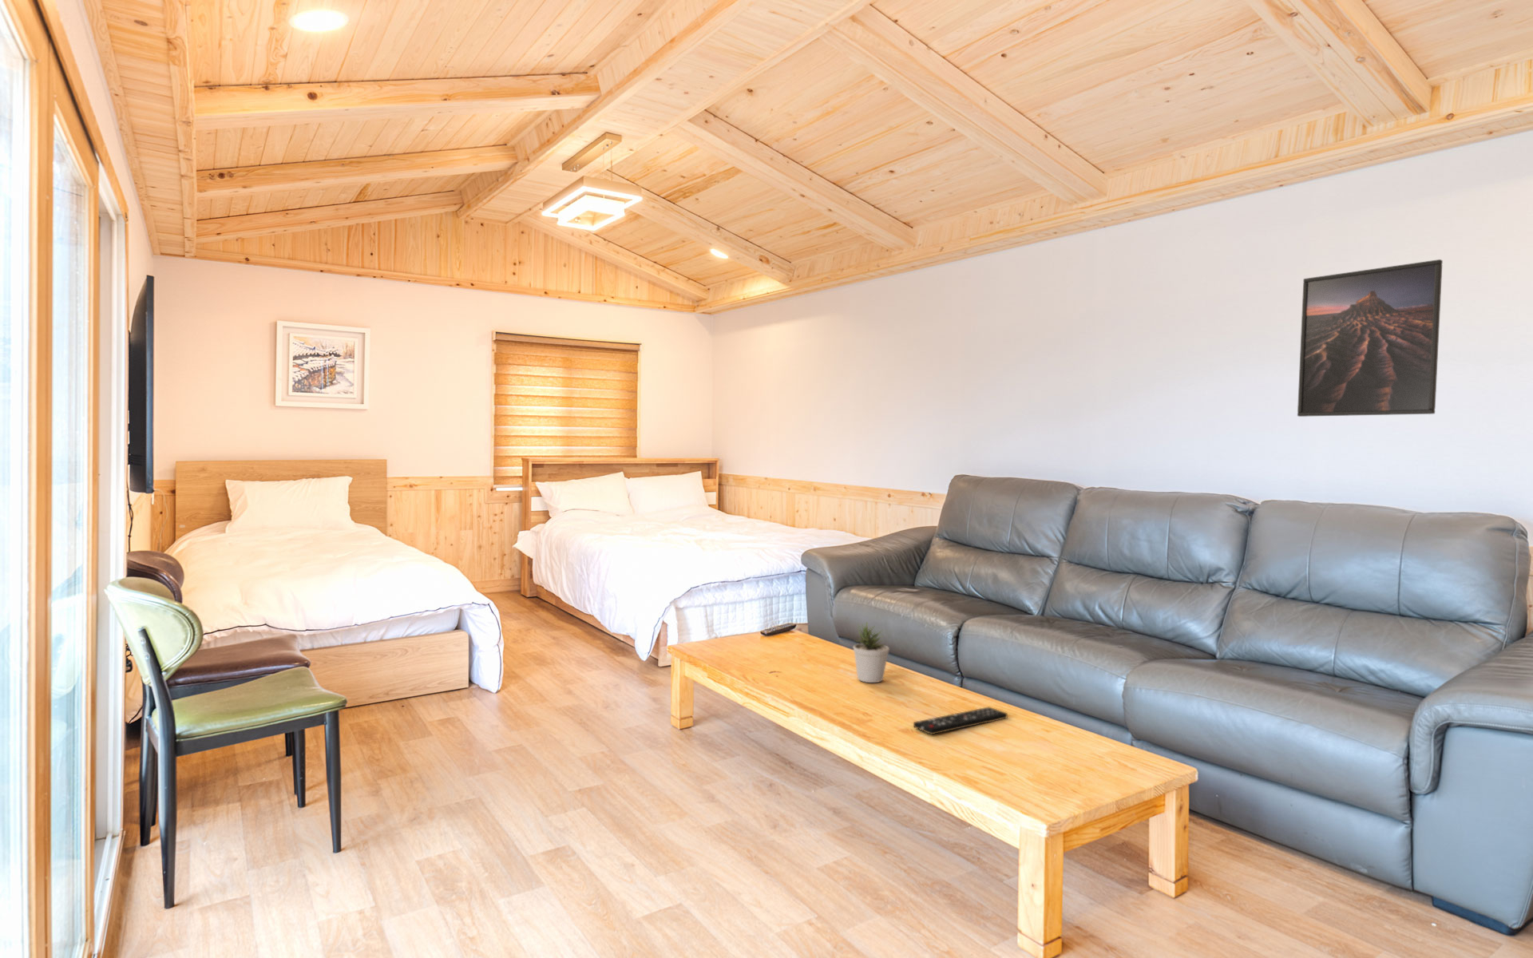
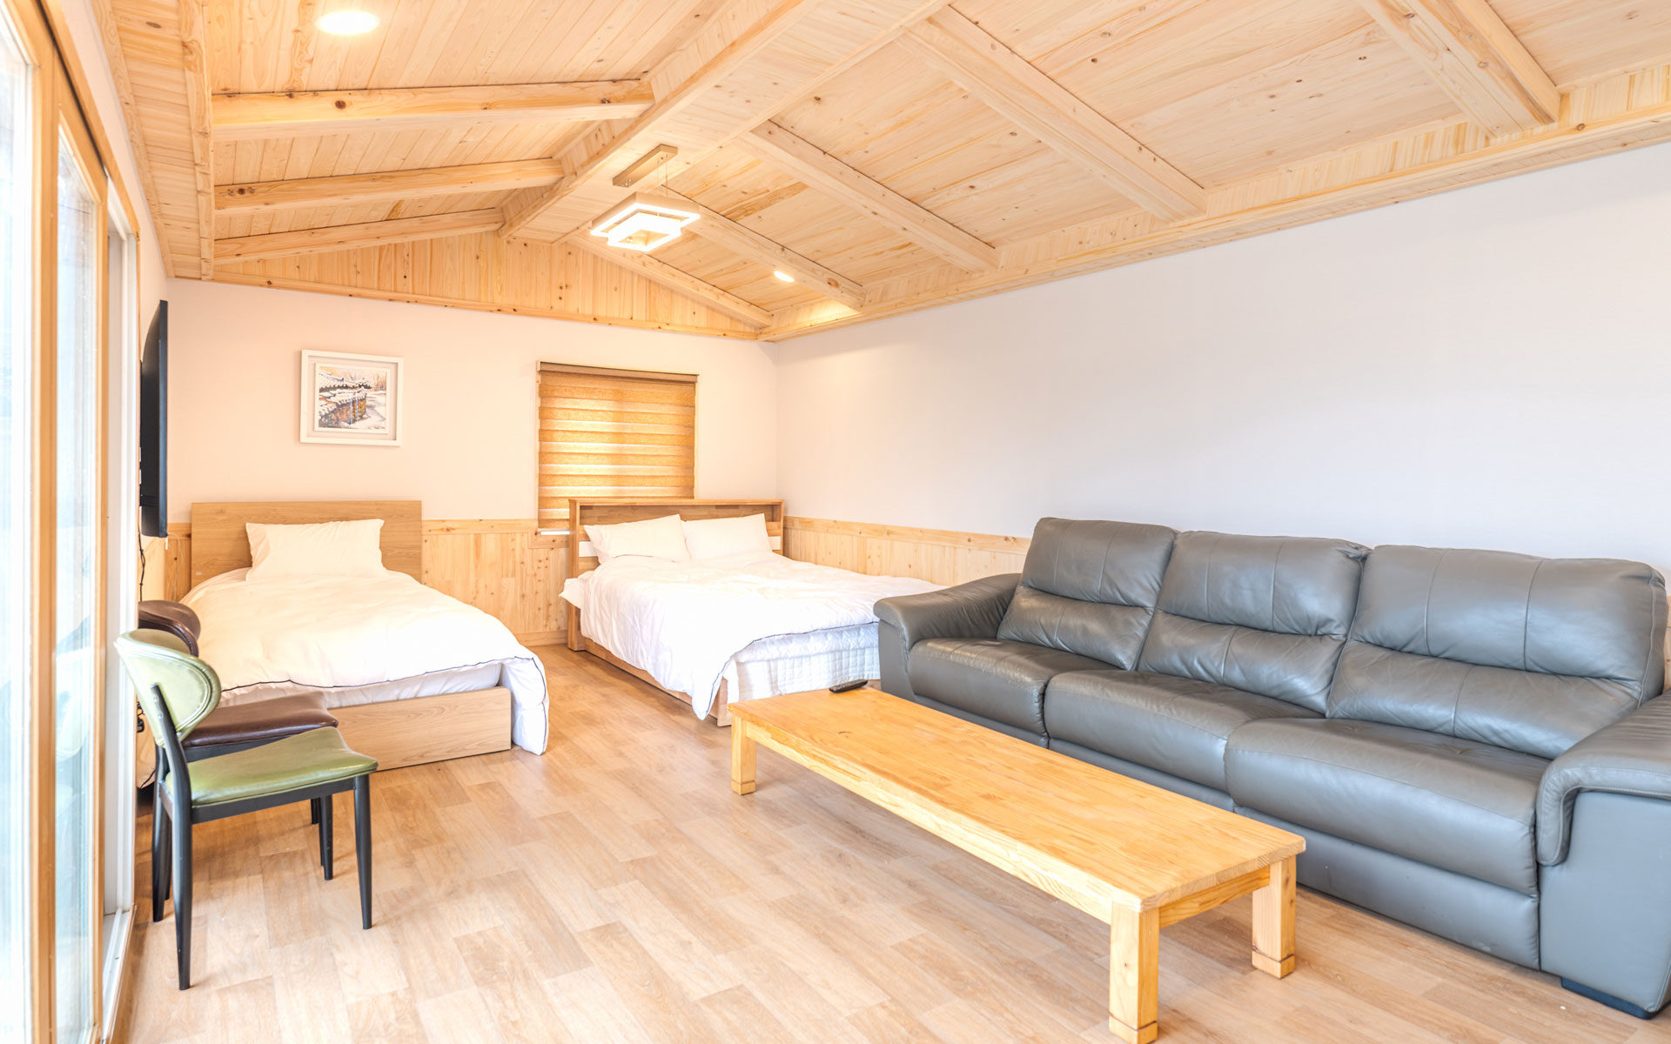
- potted plant [853,619,891,683]
- remote control [913,706,1009,735]
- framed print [1297,258,1444,417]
